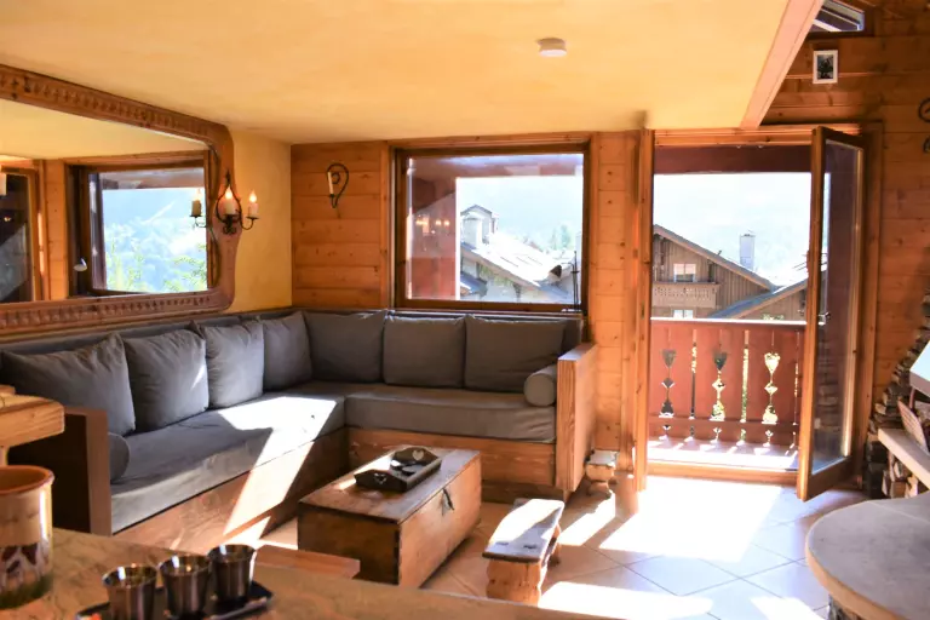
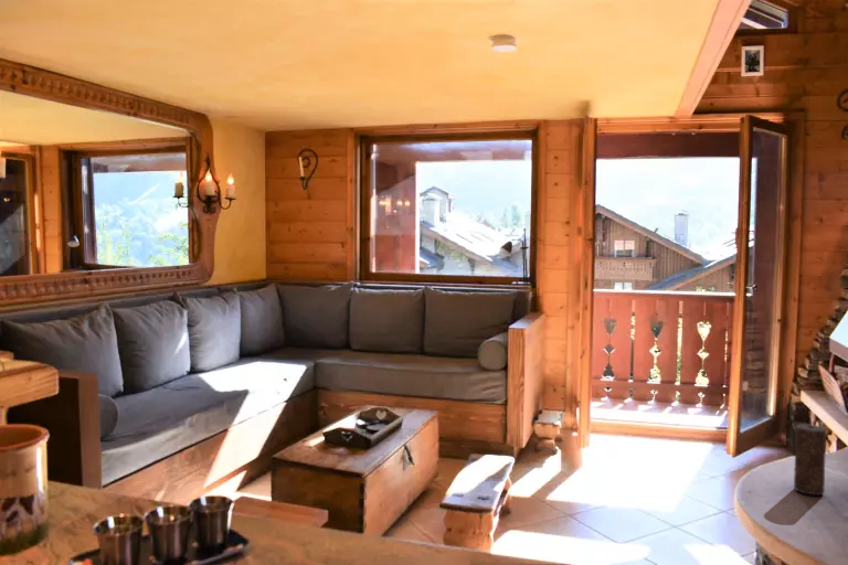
+ candle [793,423,827,497]
